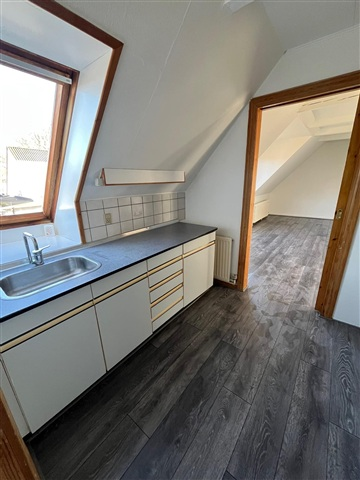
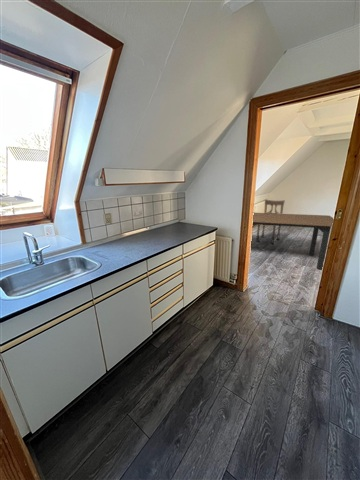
+ dining table [252,212,334,271]
+ dining chair [255,198,286,245]
